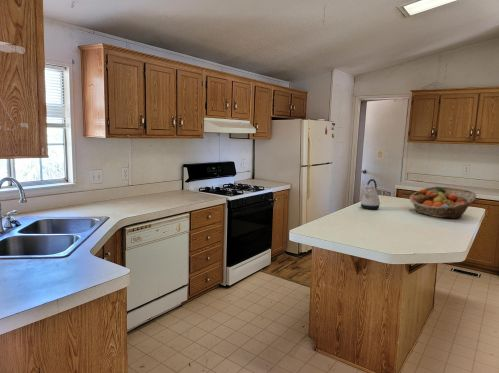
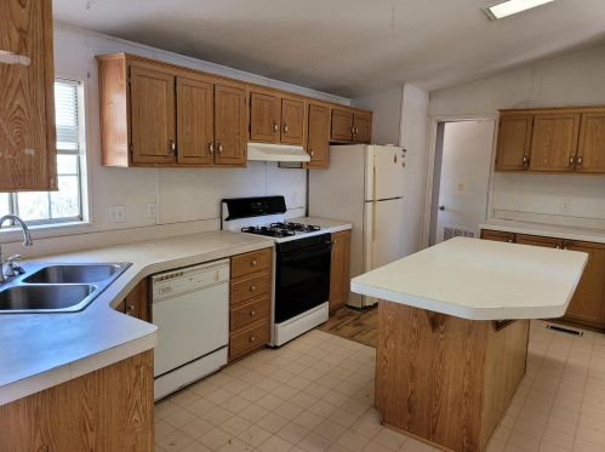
- kettle [360,178,381,211]
- fruit basket [408,185,477,220]
